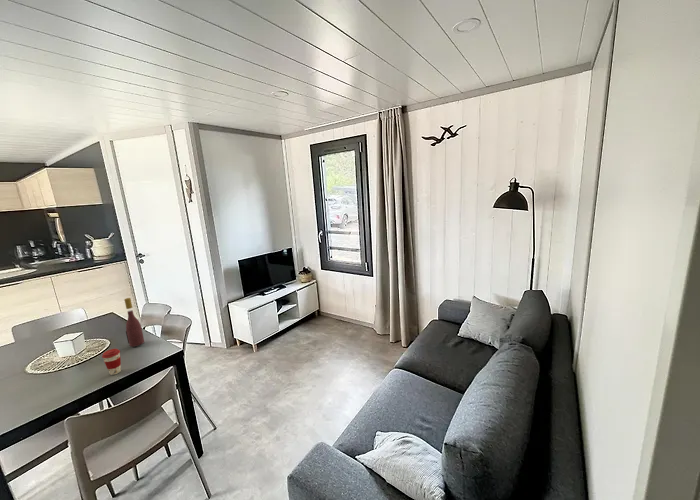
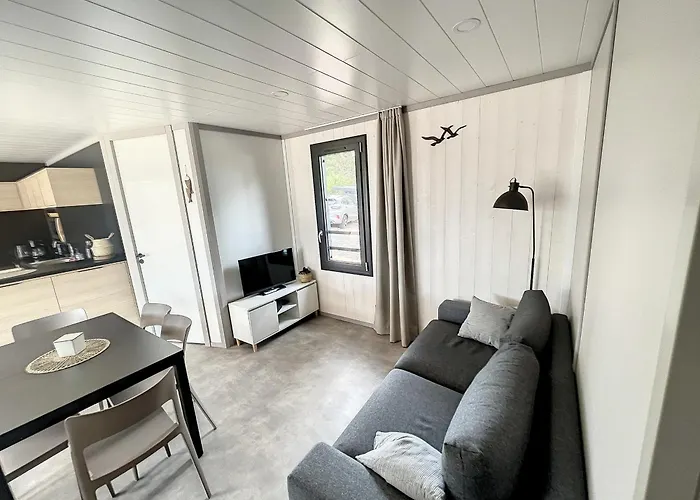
- coffee cup [101,348,122,376]
- wine bottle [123,297,145,348]
